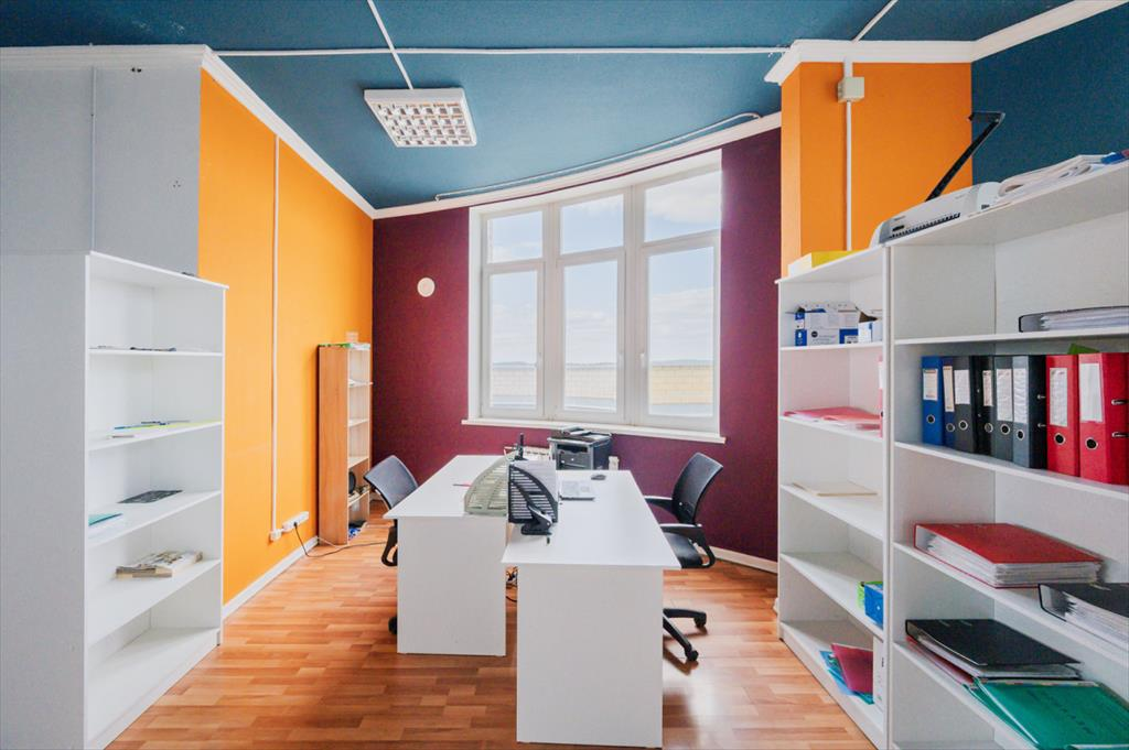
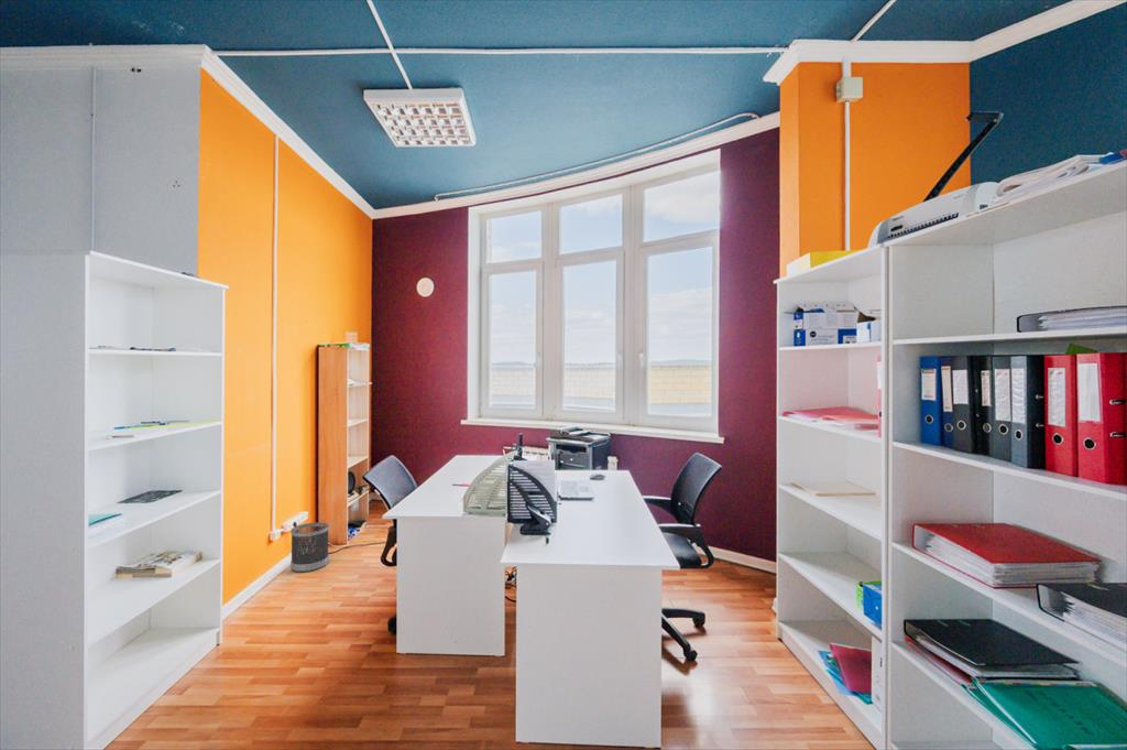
+ wastebasket [289,522,330,573]
